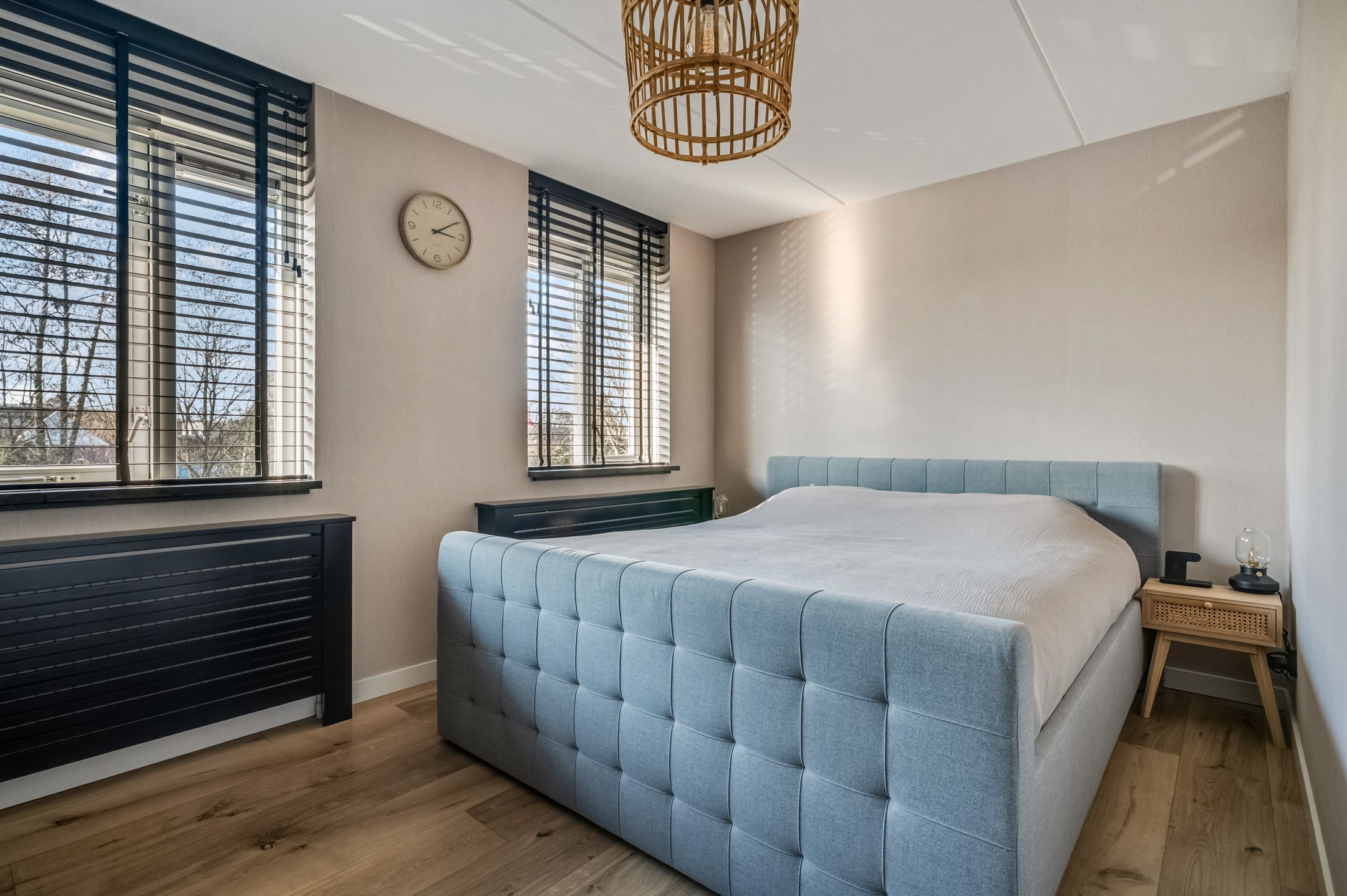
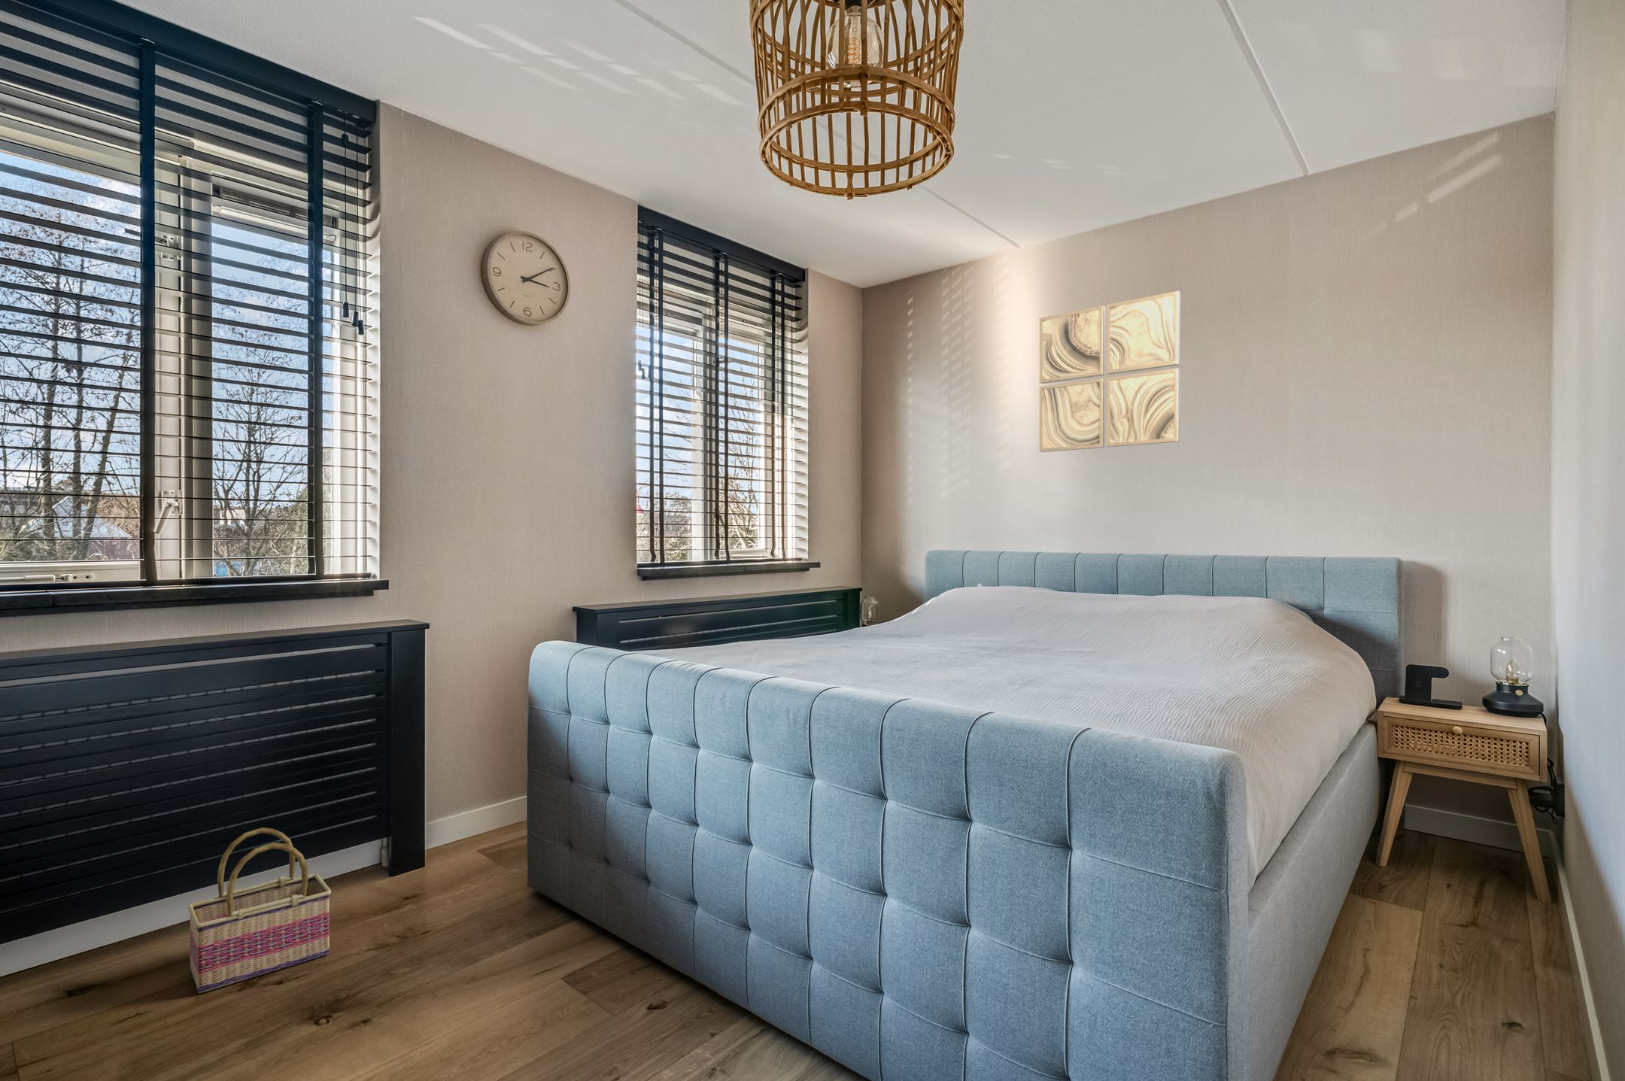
+ basket [187,826,332,994]
+ wall art [1039,291,1181,452]
